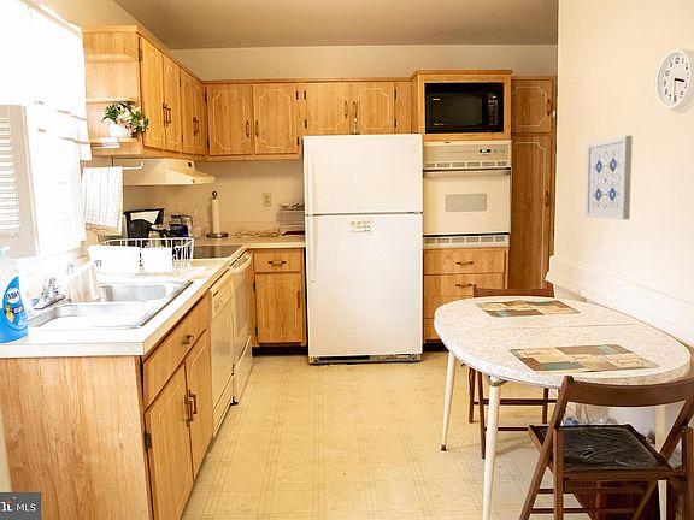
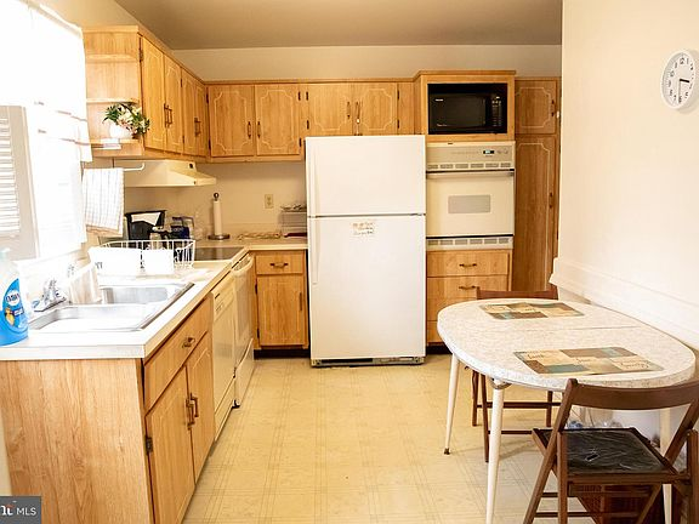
- wall art [584,135,634,221]
